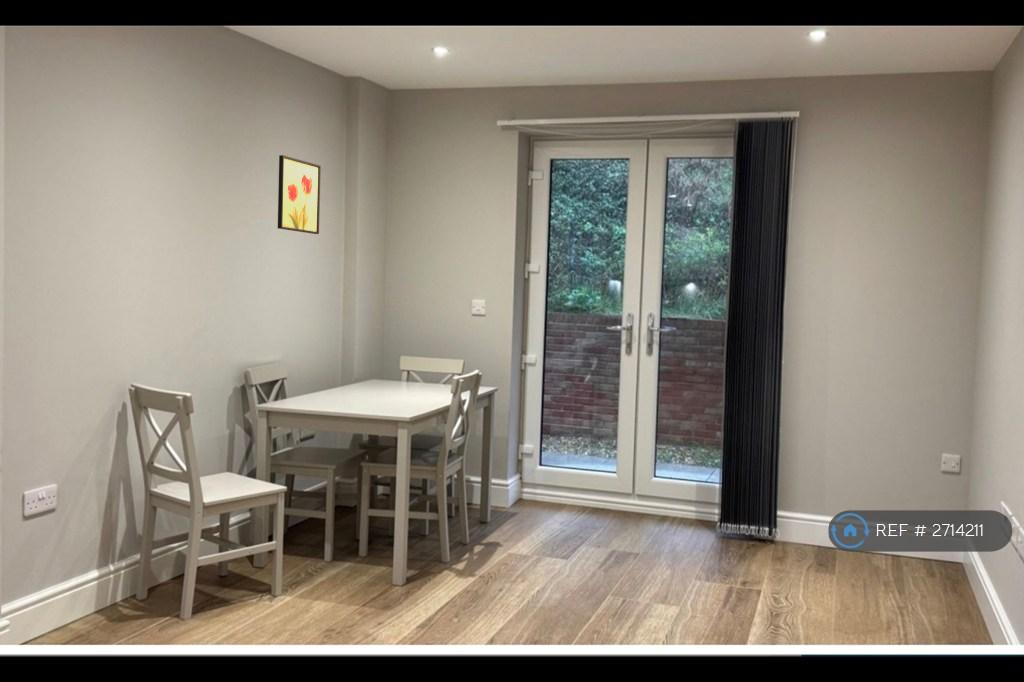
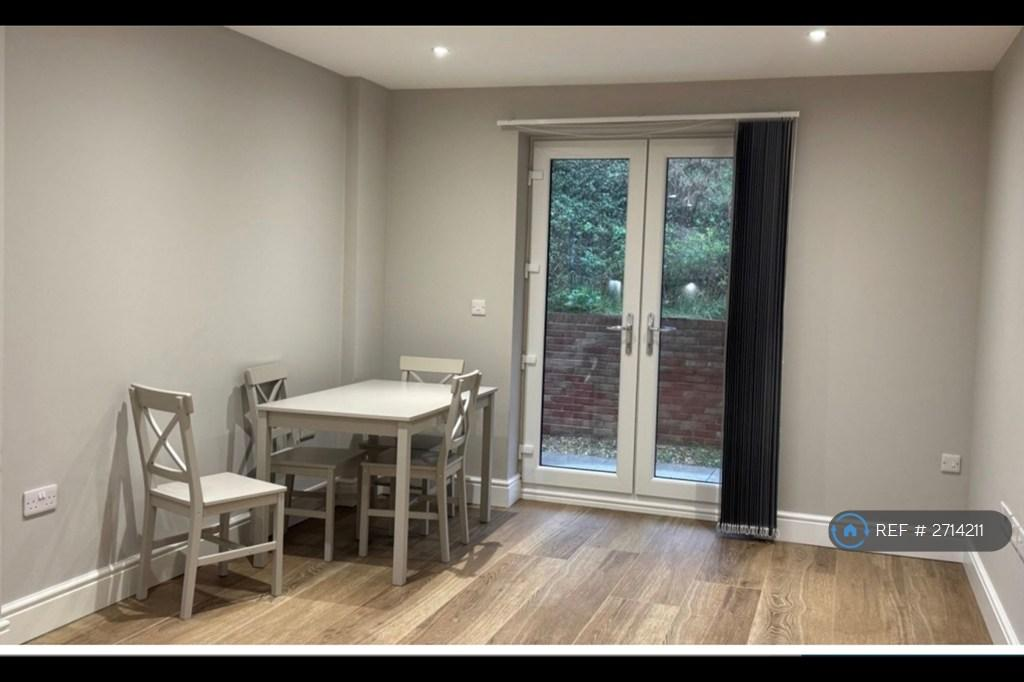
- wall art [277,154,322,235]
